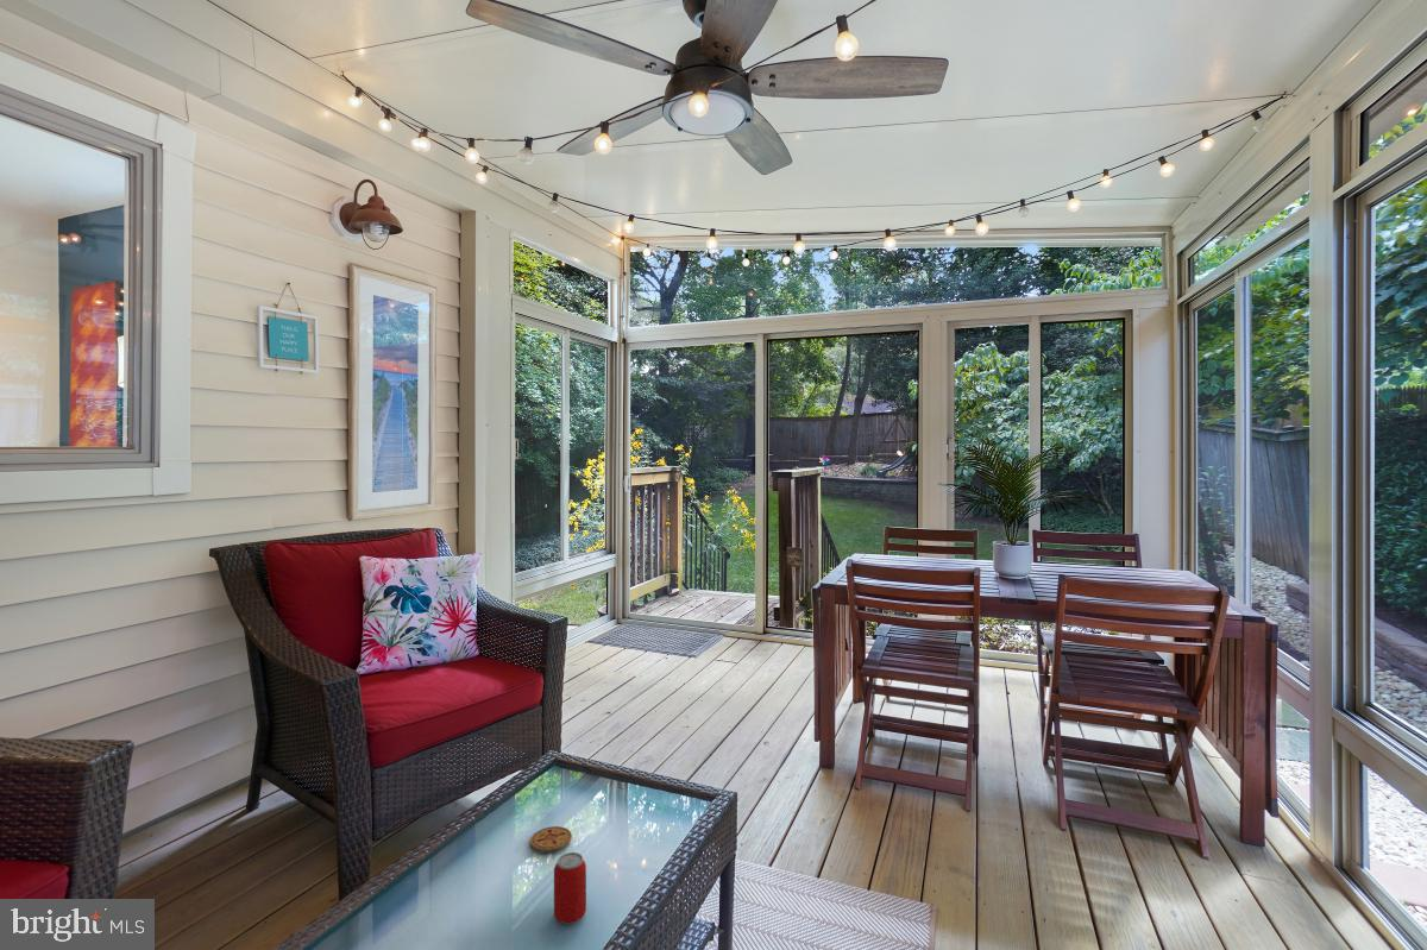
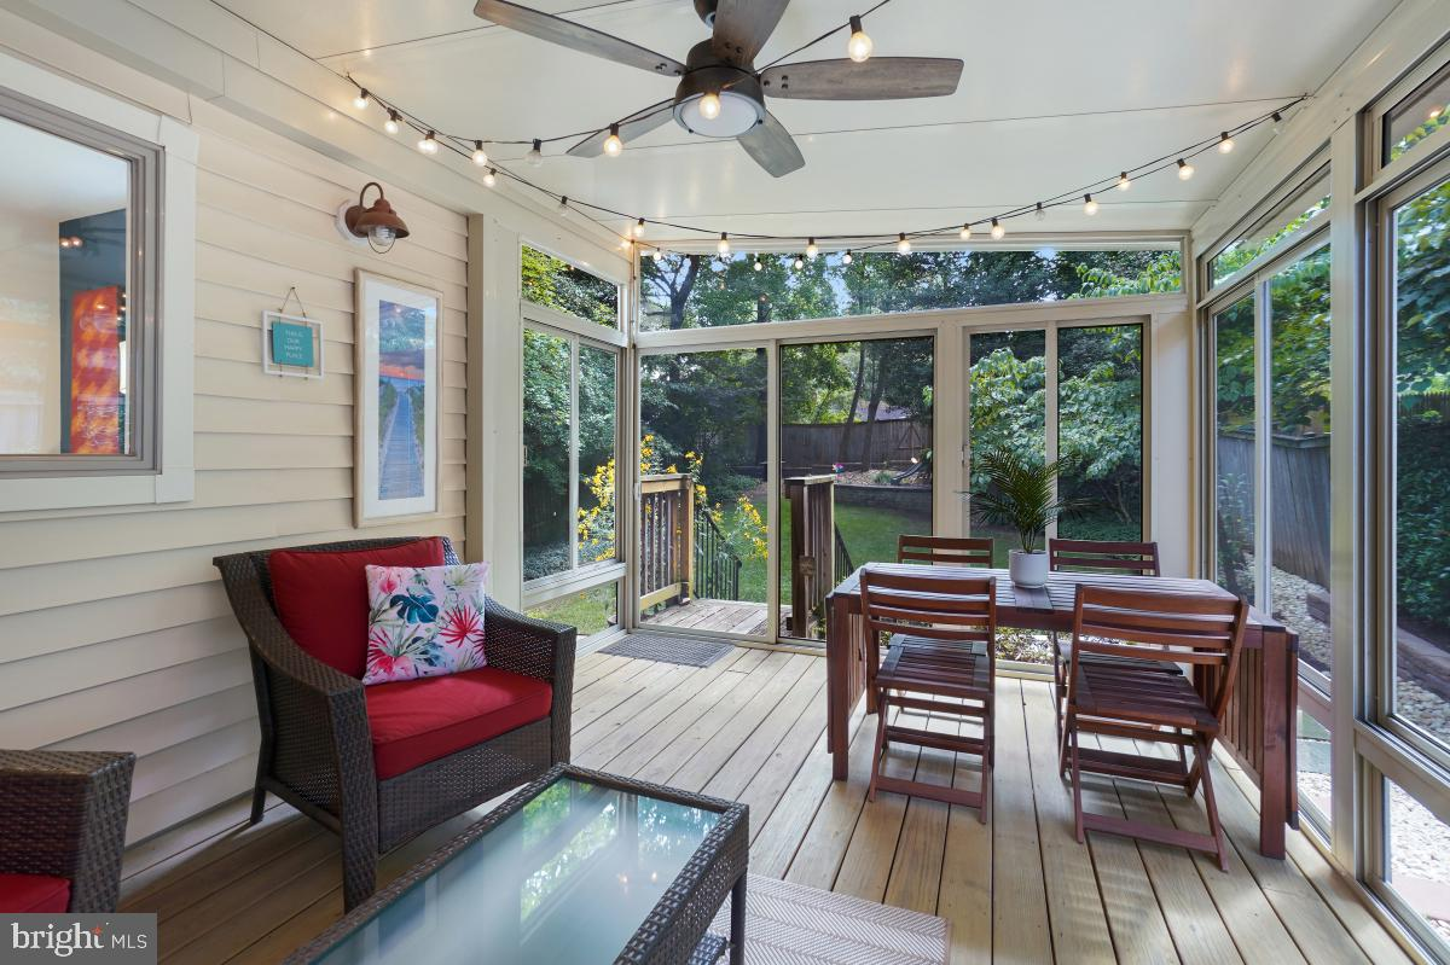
- beverage can [553,851,587,925]
- coaster [529,825,573,853]
